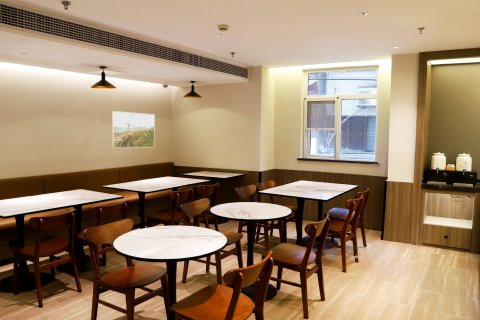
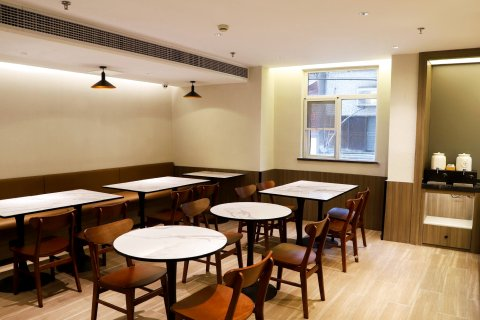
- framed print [111,110,156,149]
